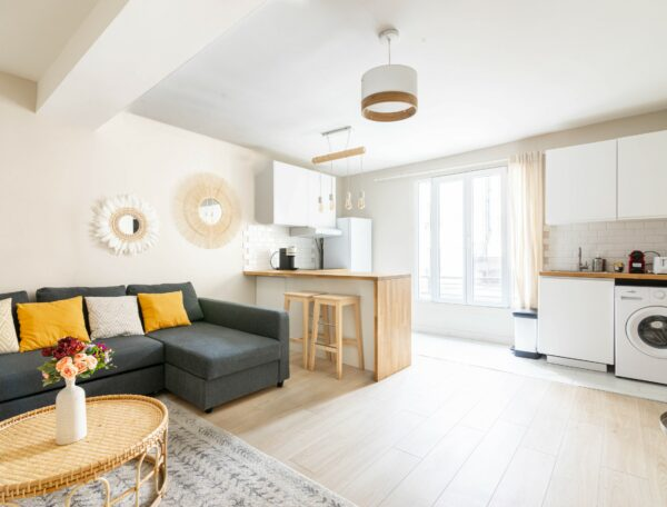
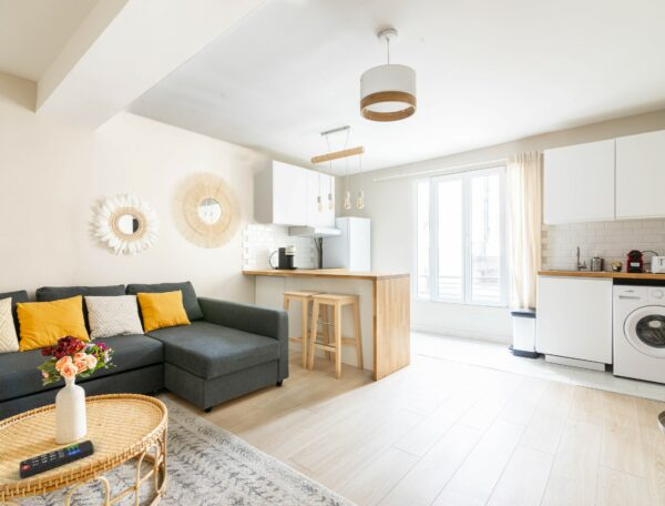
+ remote control [19,439,95,479]
